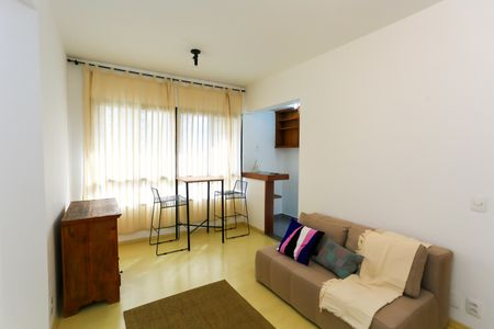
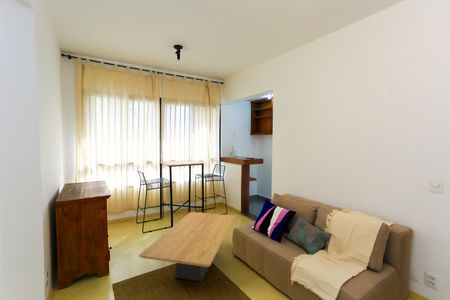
+ coffee table [138,211,237,282]
